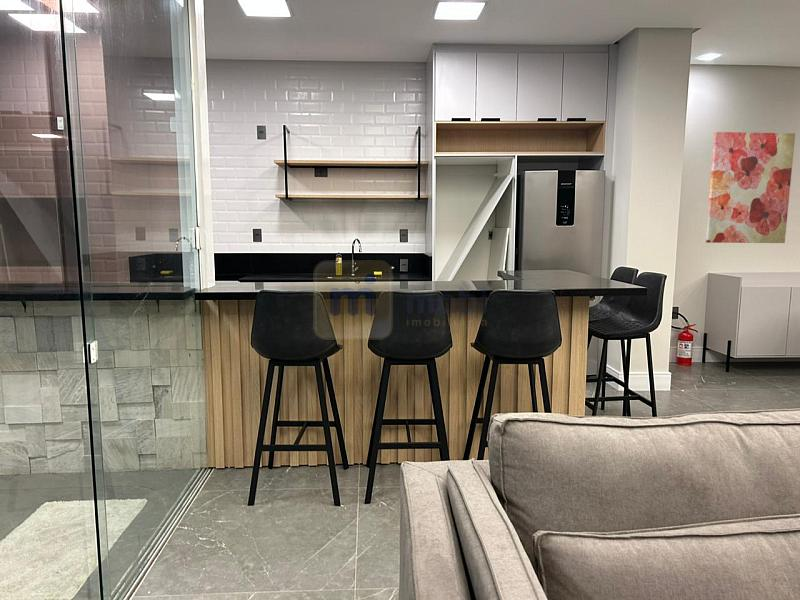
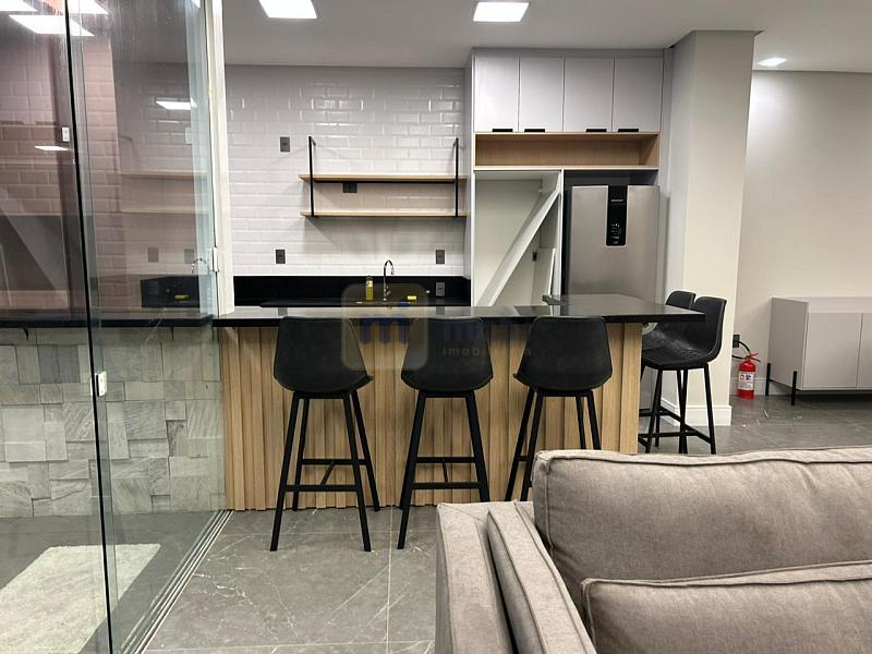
- wall art [705,131,796,244]
